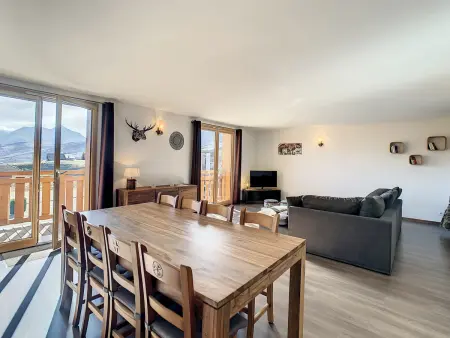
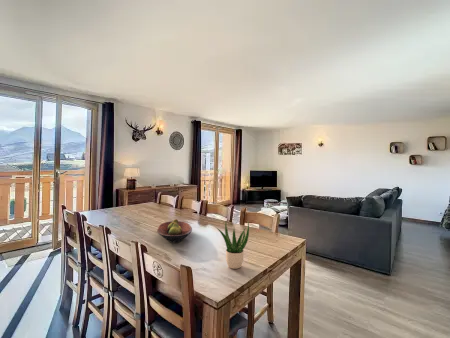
+ potted plant [215,221,250,270]
+ fruit bowl [156,218,193,243]
